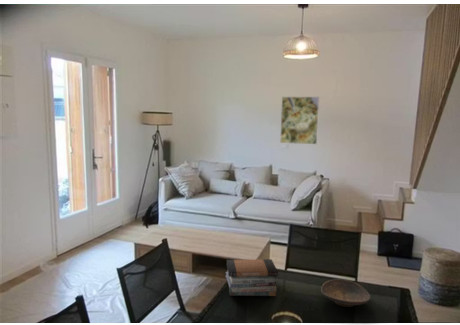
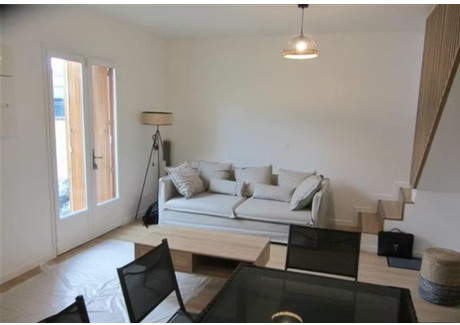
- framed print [279,96,320,145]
- book stack [225,258,279,297]
- decorative bowl [320,278,371,308]
